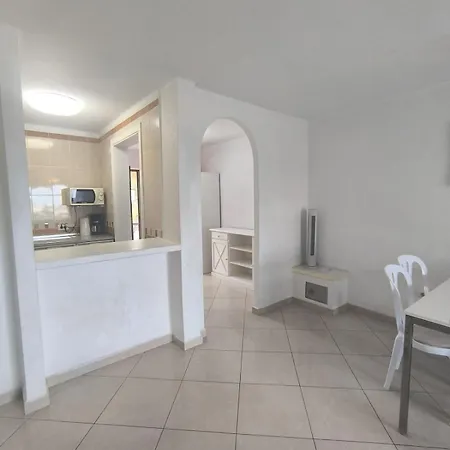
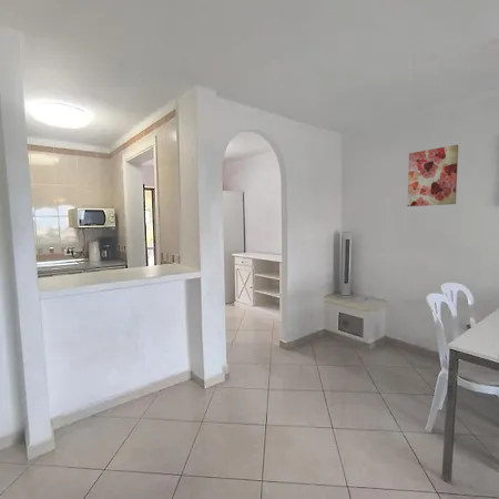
+ wall art [407,144,459,207]
